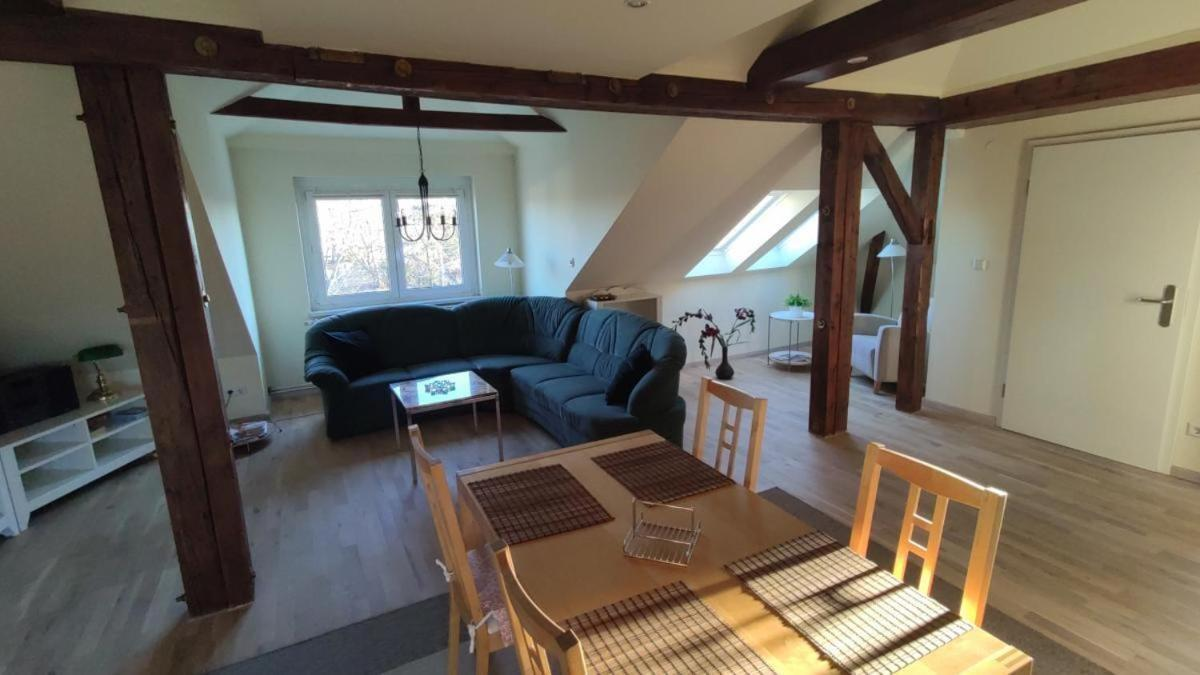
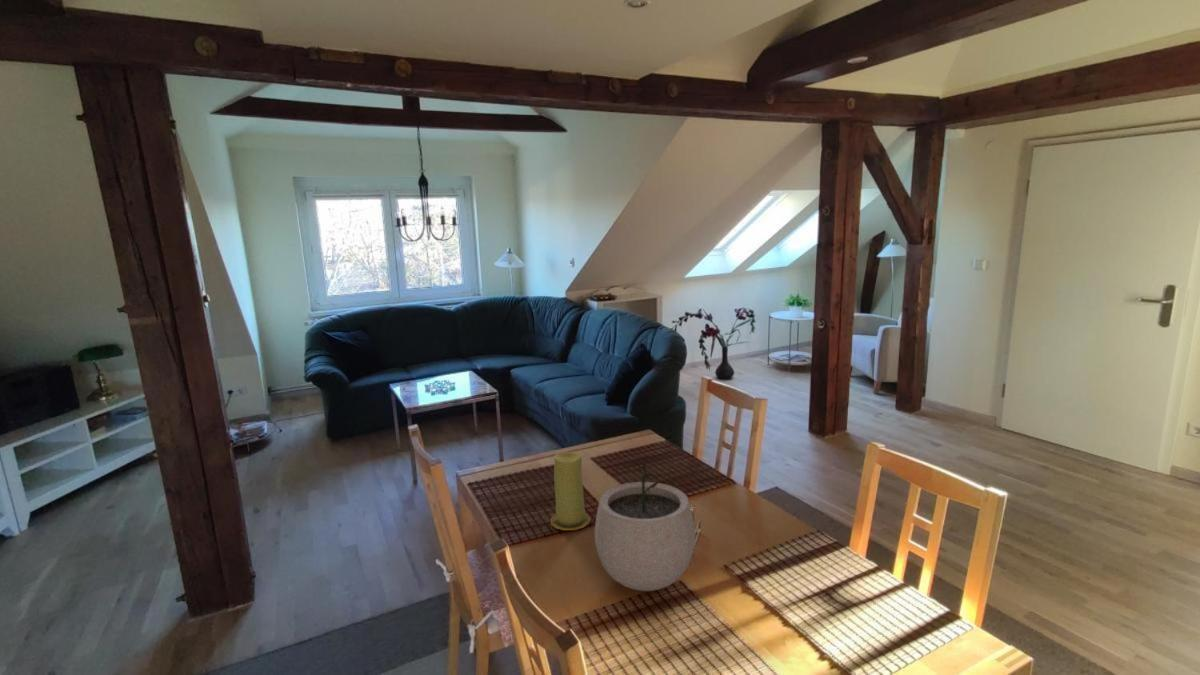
+ candle [550,451,591,531]
+ plant pot [594,460,696,592]
